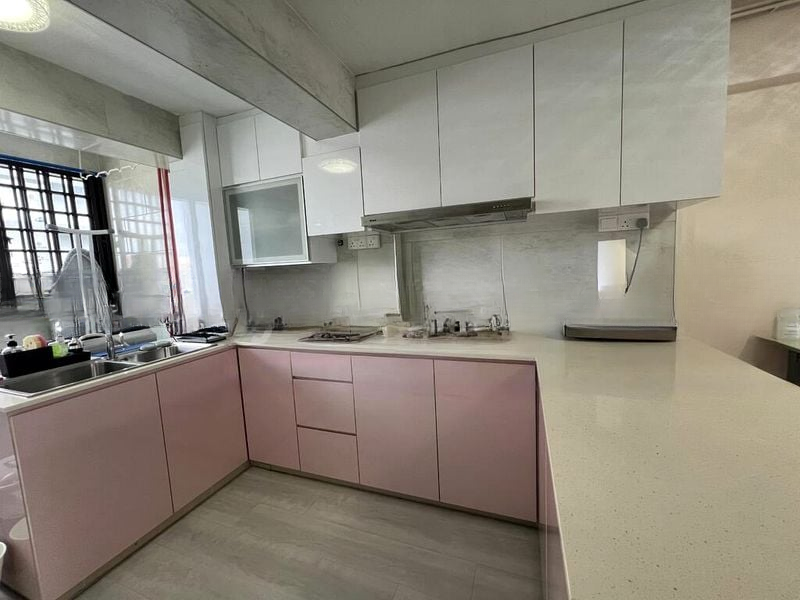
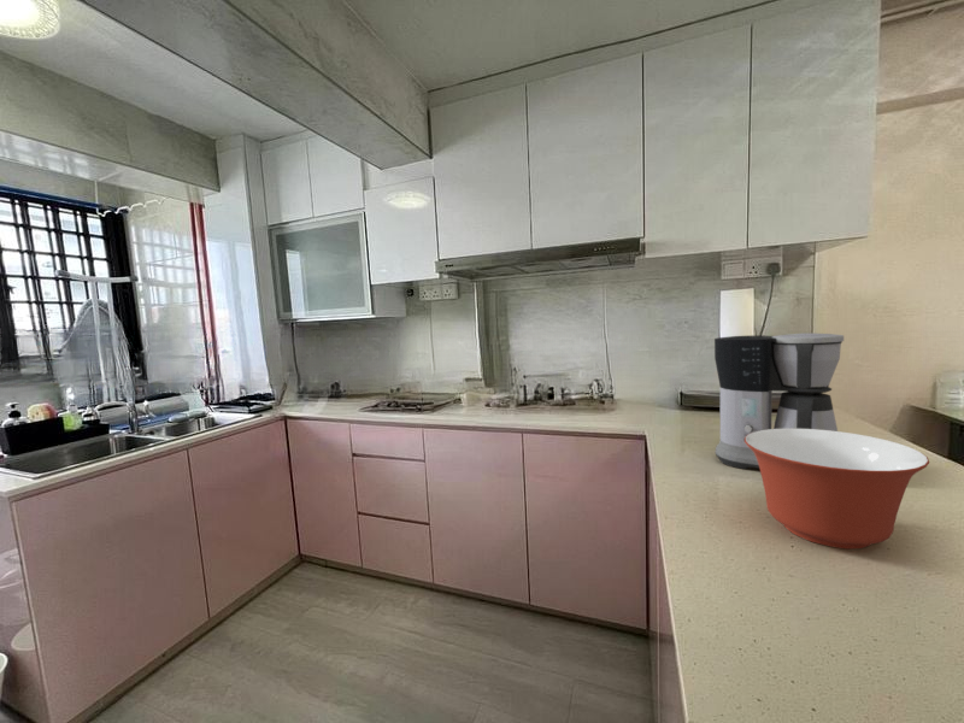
+ mixing bowl [745,428,930,549]
+ coffee maker [713,333,845,470]
